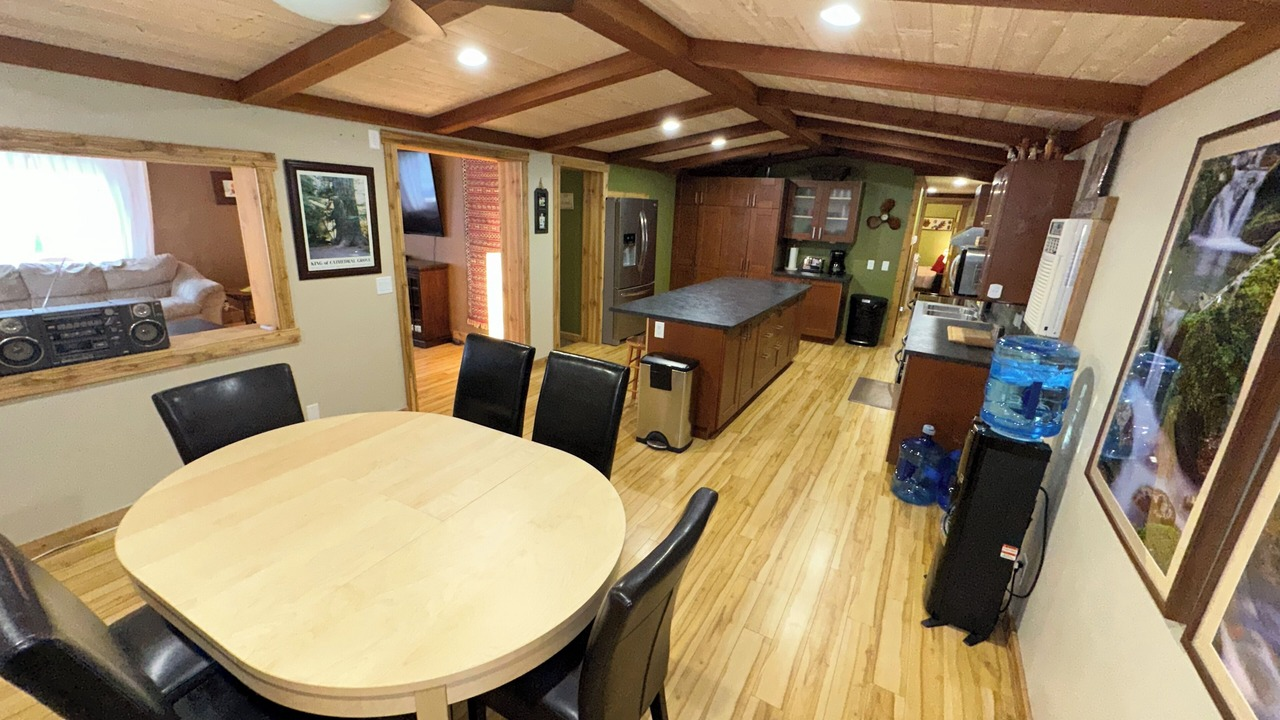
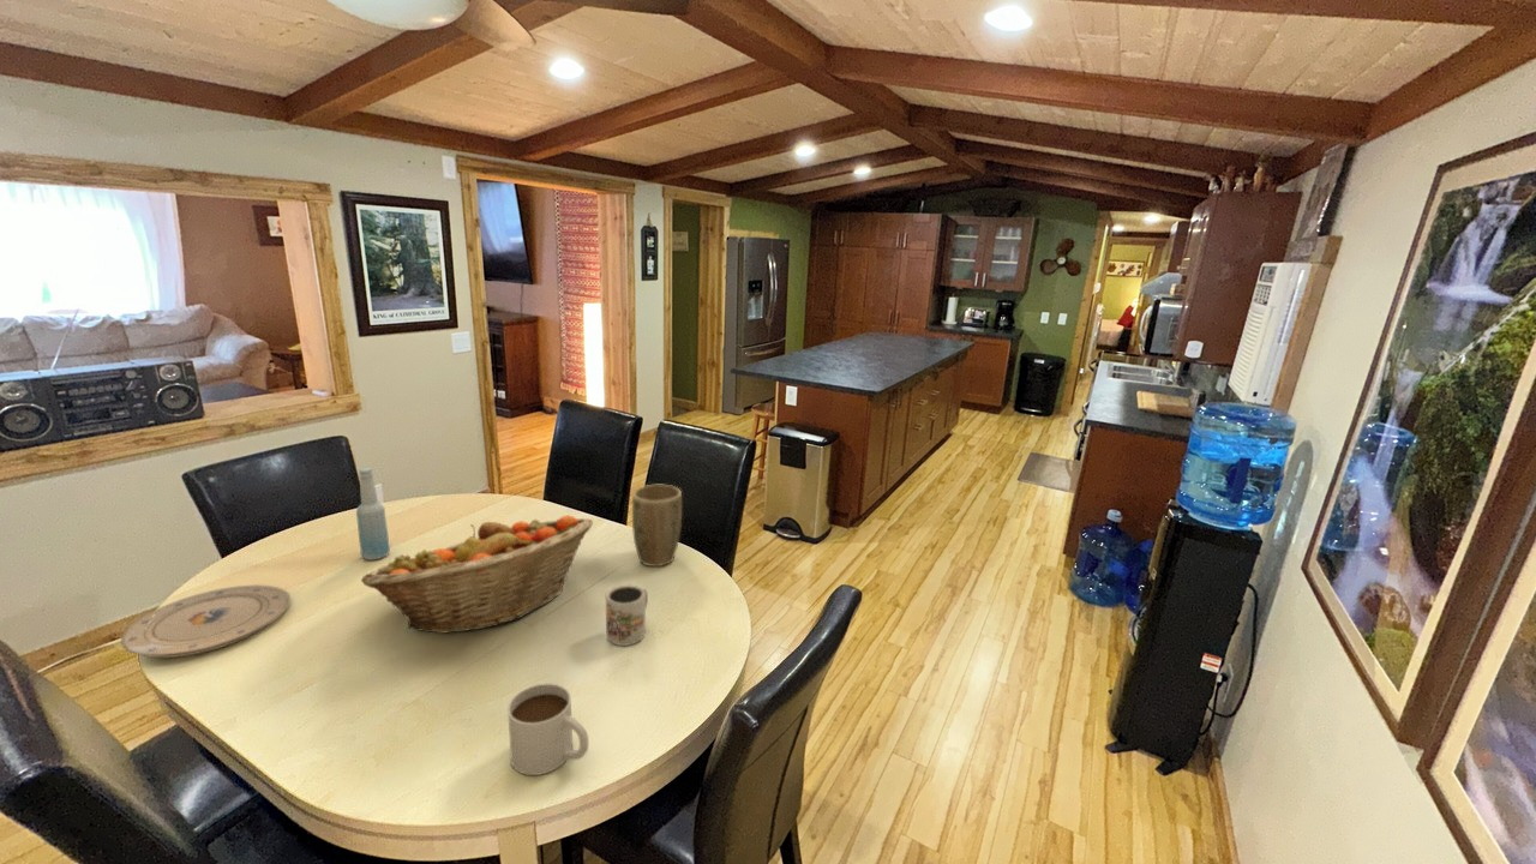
+ mug [506,682,589,776]
+ mug [605,583,649,647]
+ bottle [355,467,391,562]
+ plate [120,583,292,659]
+ fruit basket [360,514,594,635]
+ plant pot [631,484,683,568]
